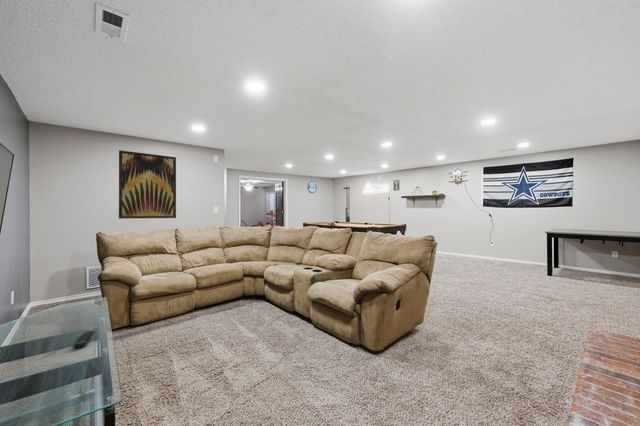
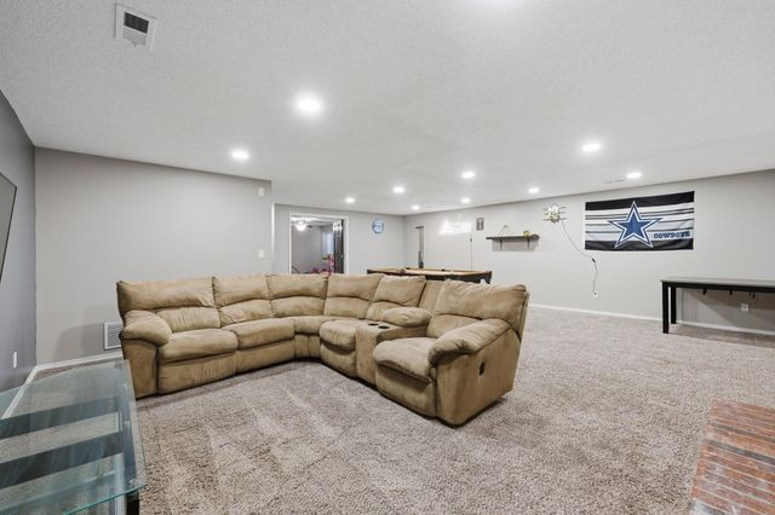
- remote control [72,330,95,350]
- wall art [118,149,177,220]
